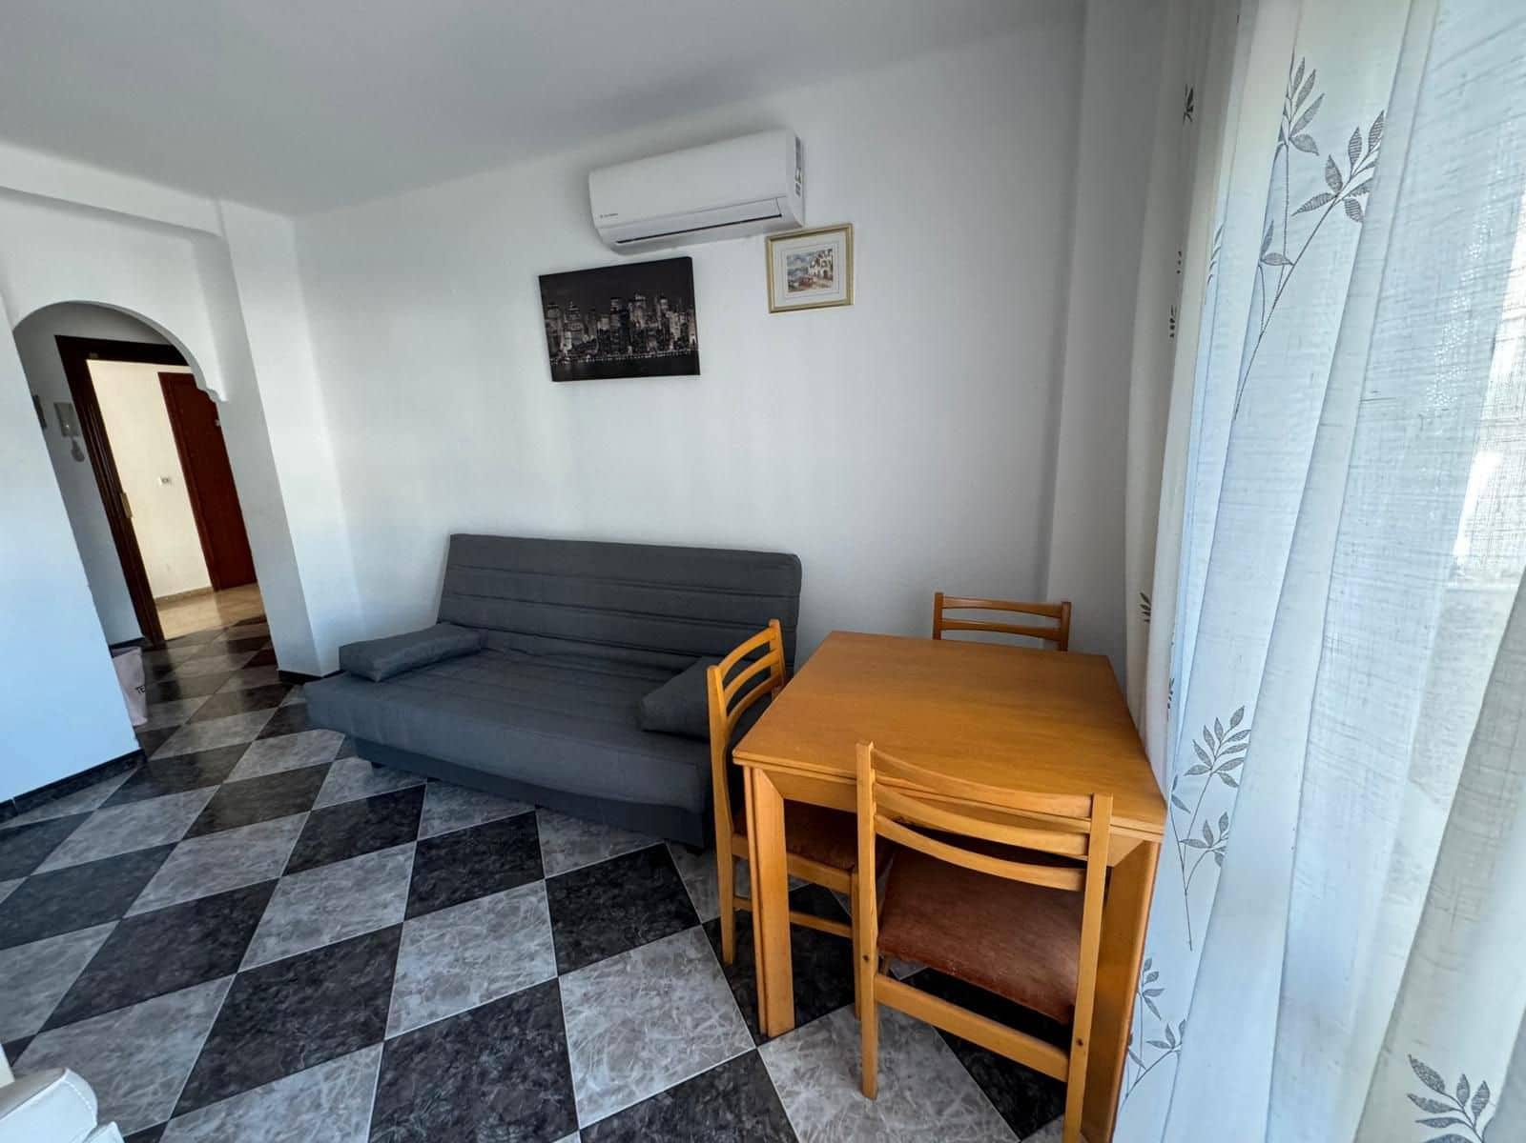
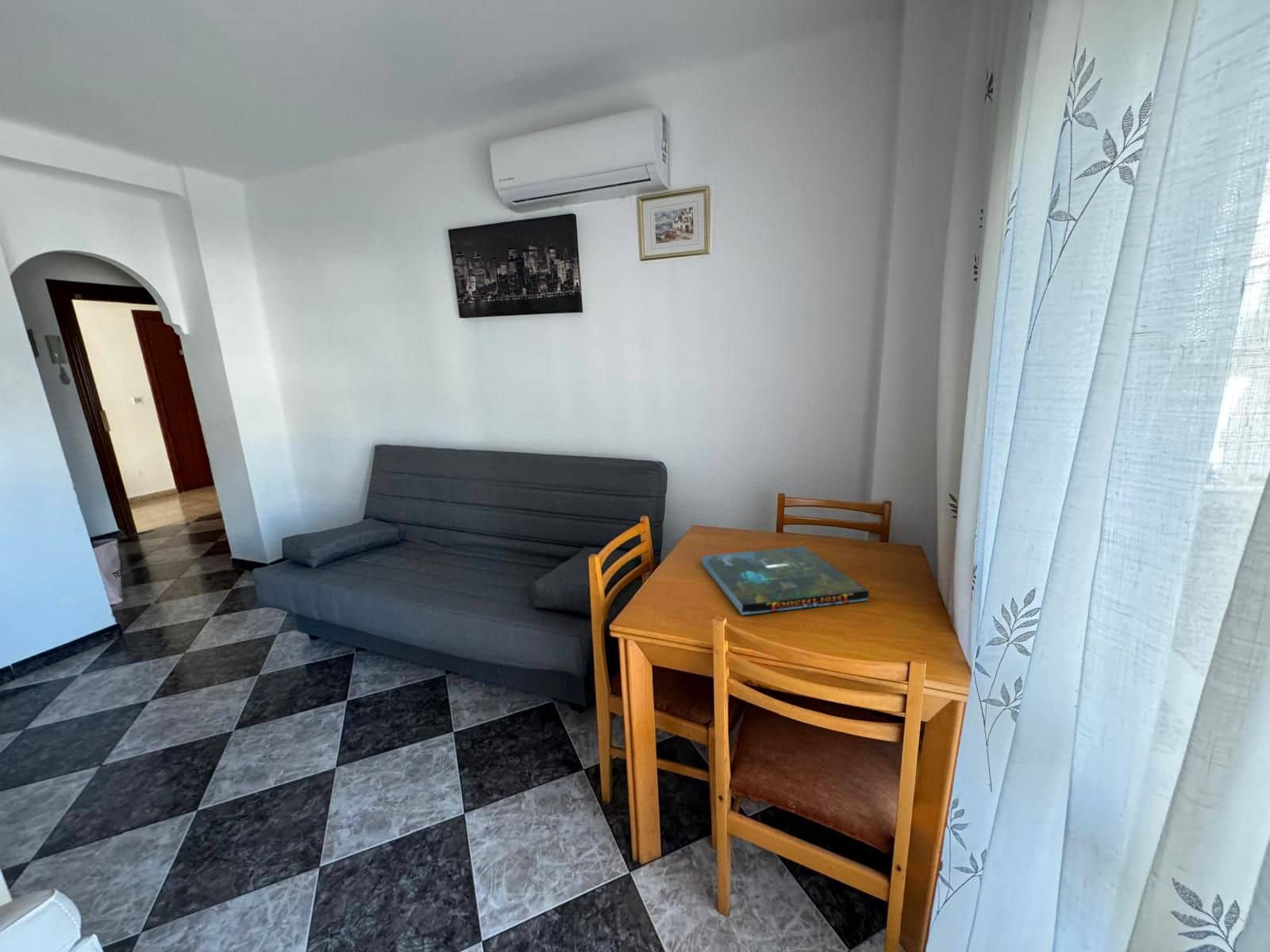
+ board game [701,546,870,616]
